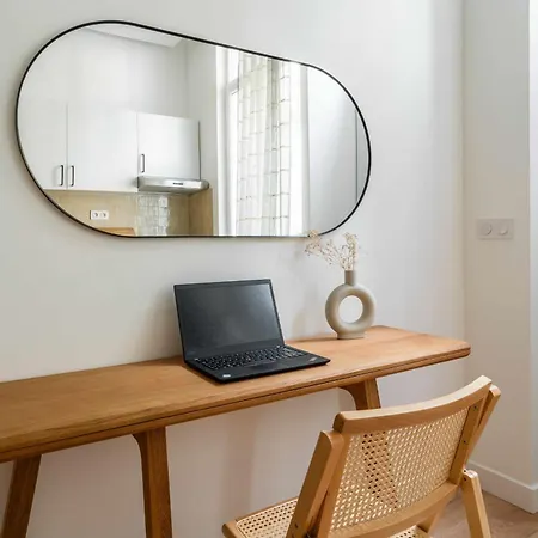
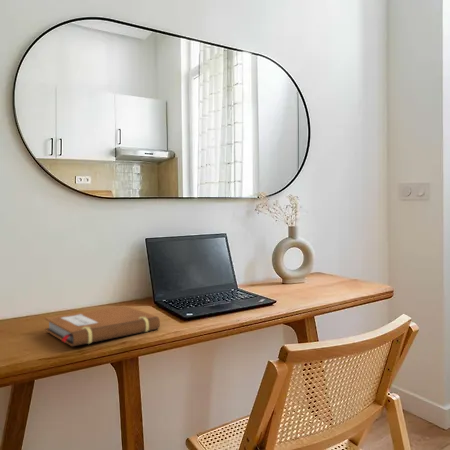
+ notebook [44,304,161,347]
